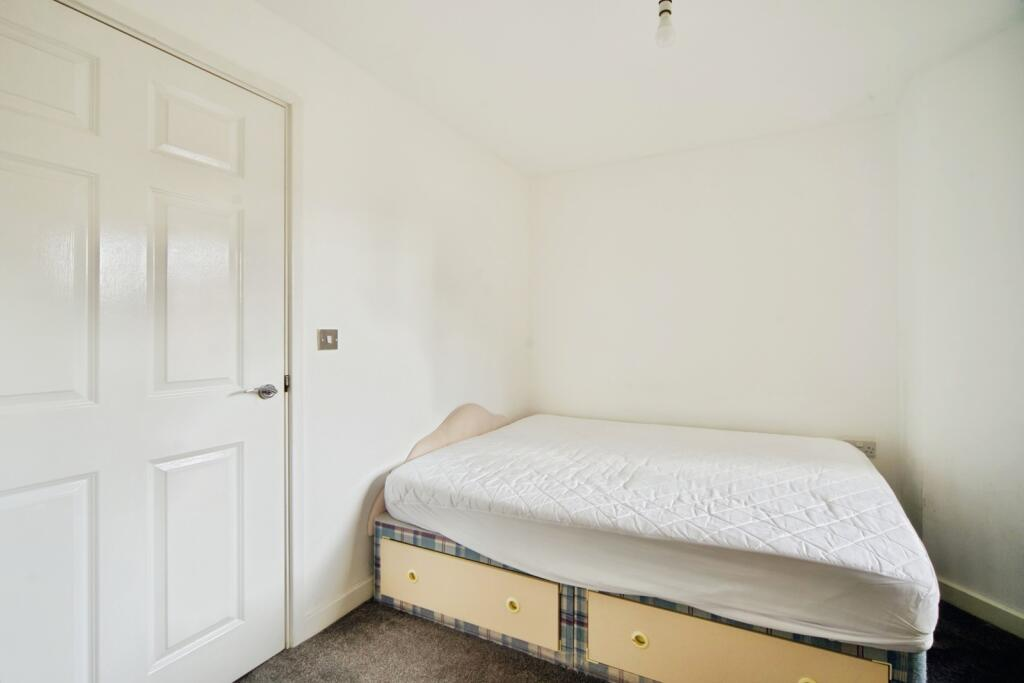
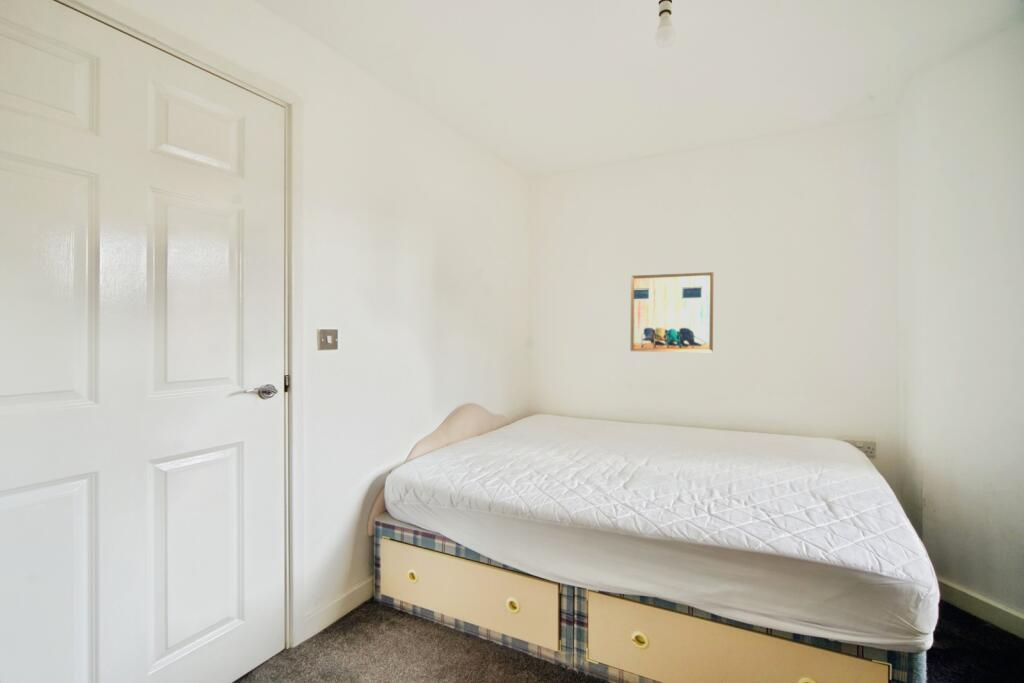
+ wall art [629,271,714,353]
